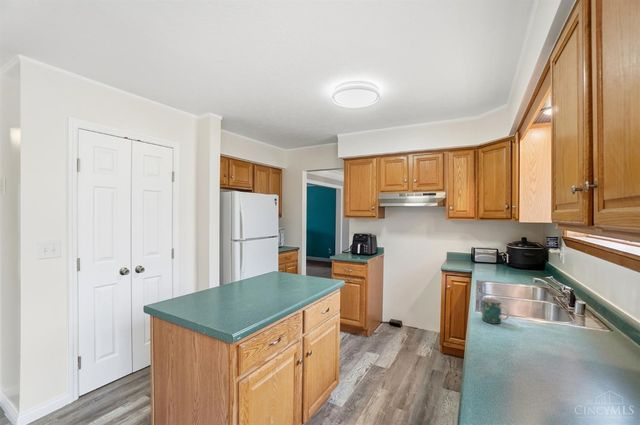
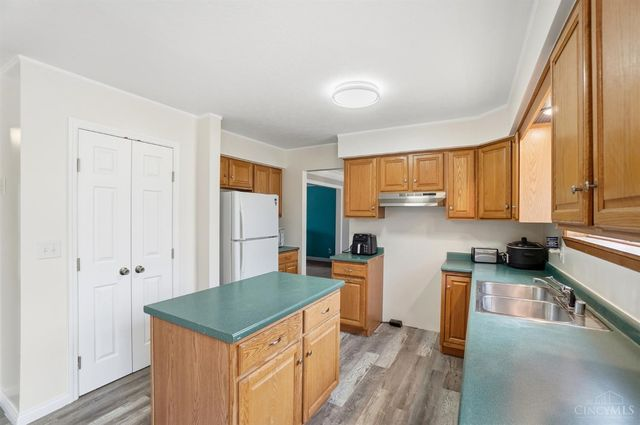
- mug [481,297,510,325]
